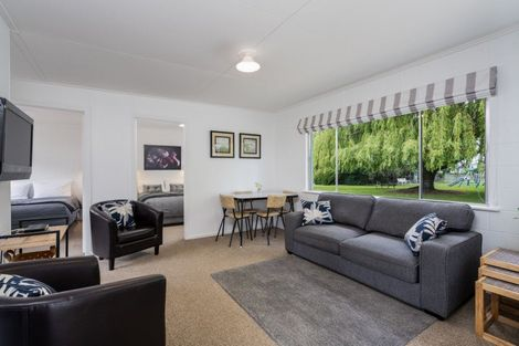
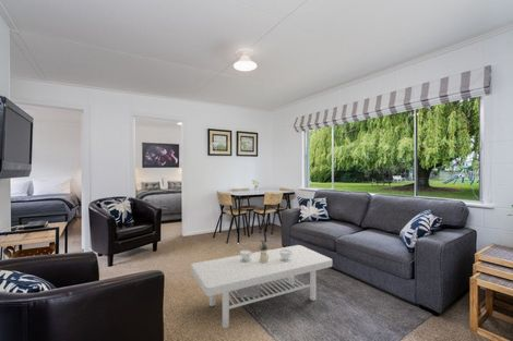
+ coffee table [190,239,333,329]
